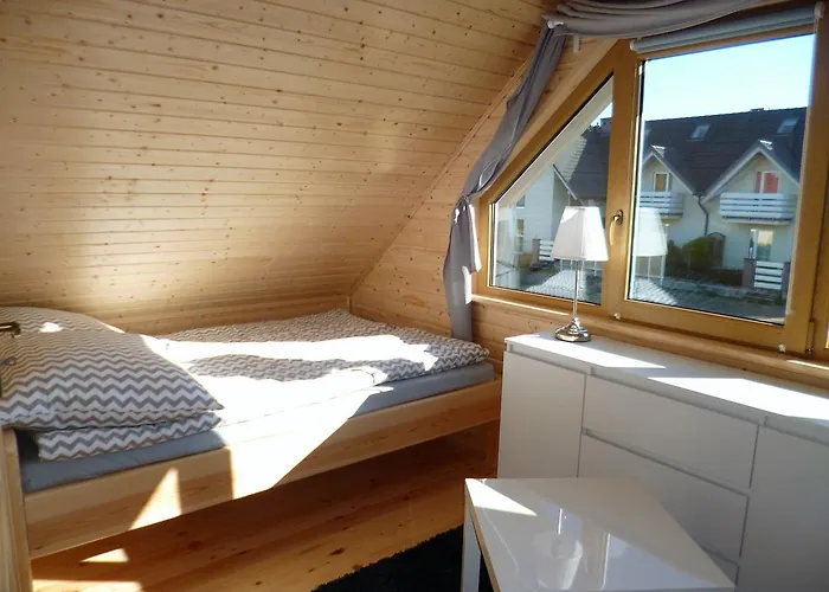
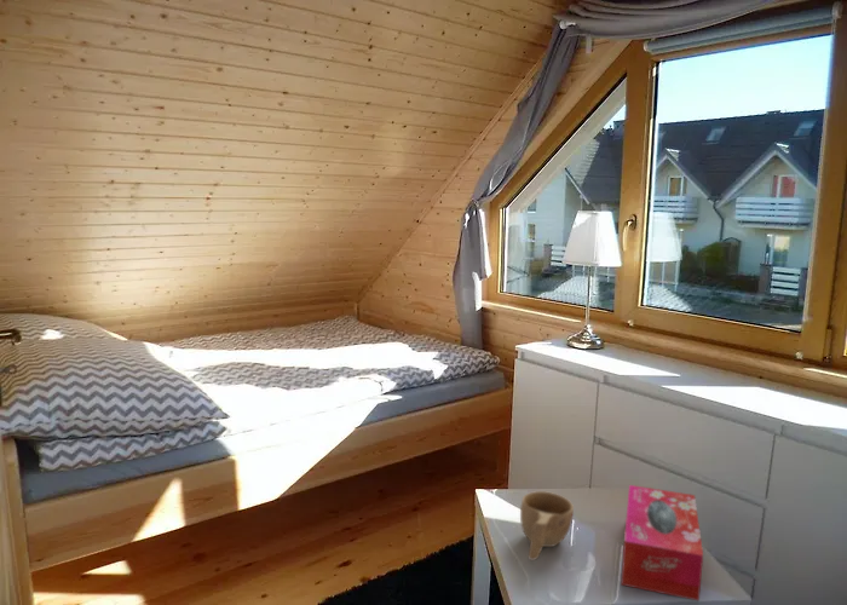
+ cup [519,490,575,561]
+ tissue box [620,484,704,603]
